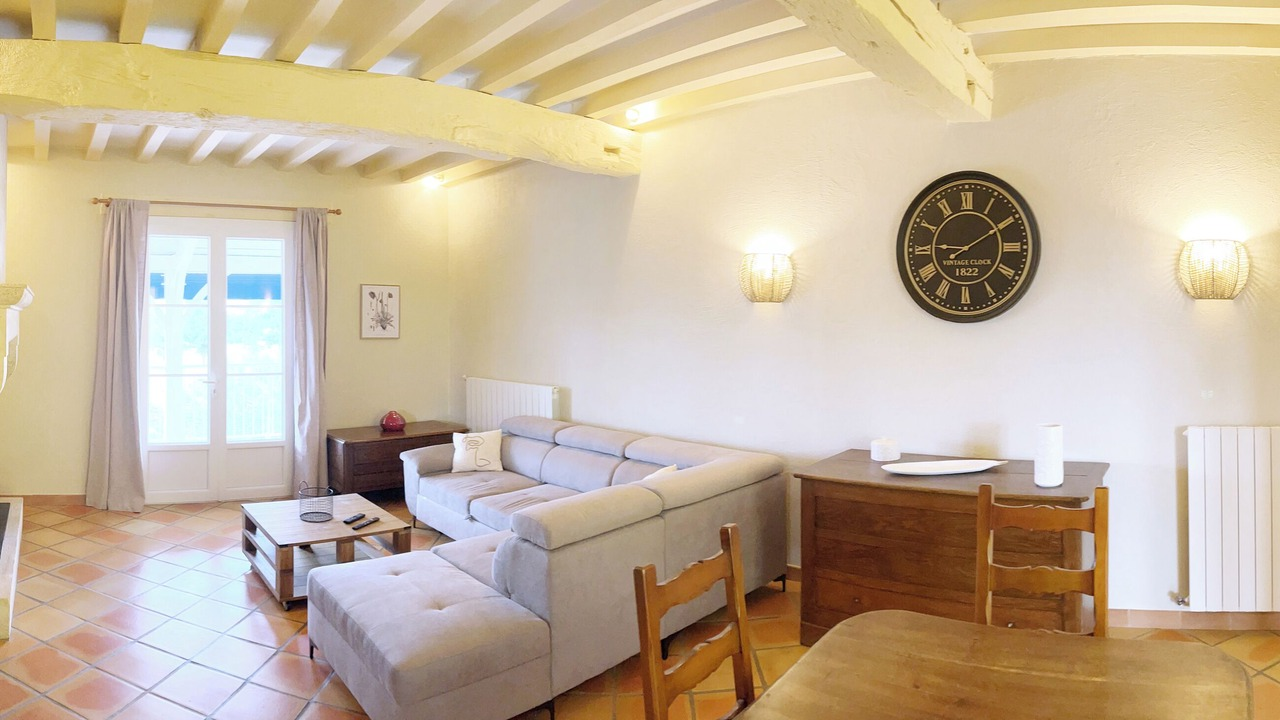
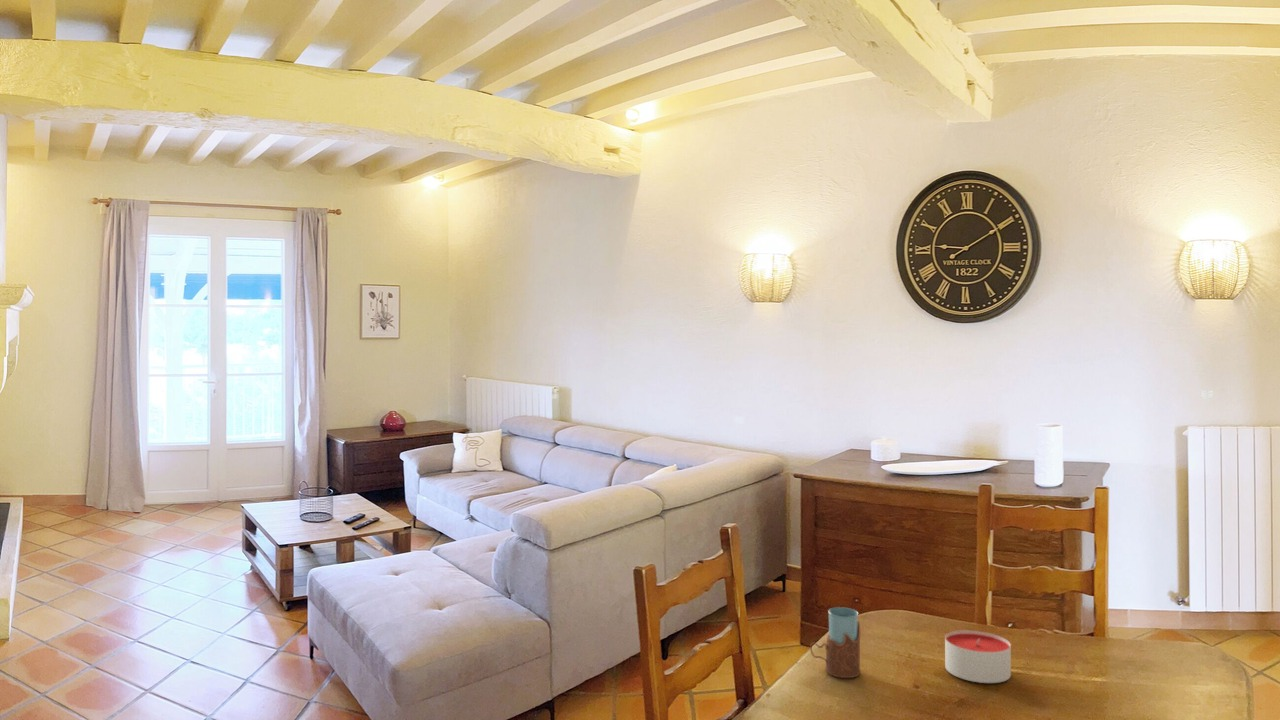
+ candle [944,629,1012,684]
+ drinking glass [809,606,862,679]
